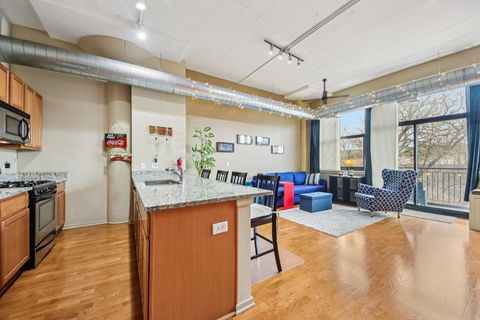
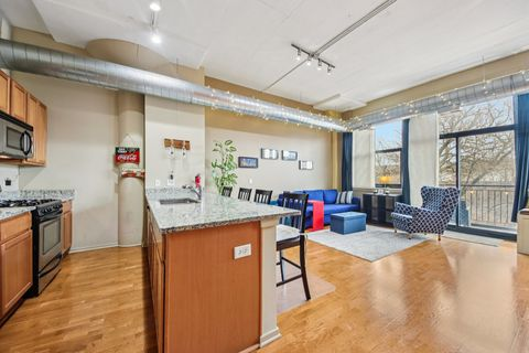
- ceiling fan [301,78,351,105]
